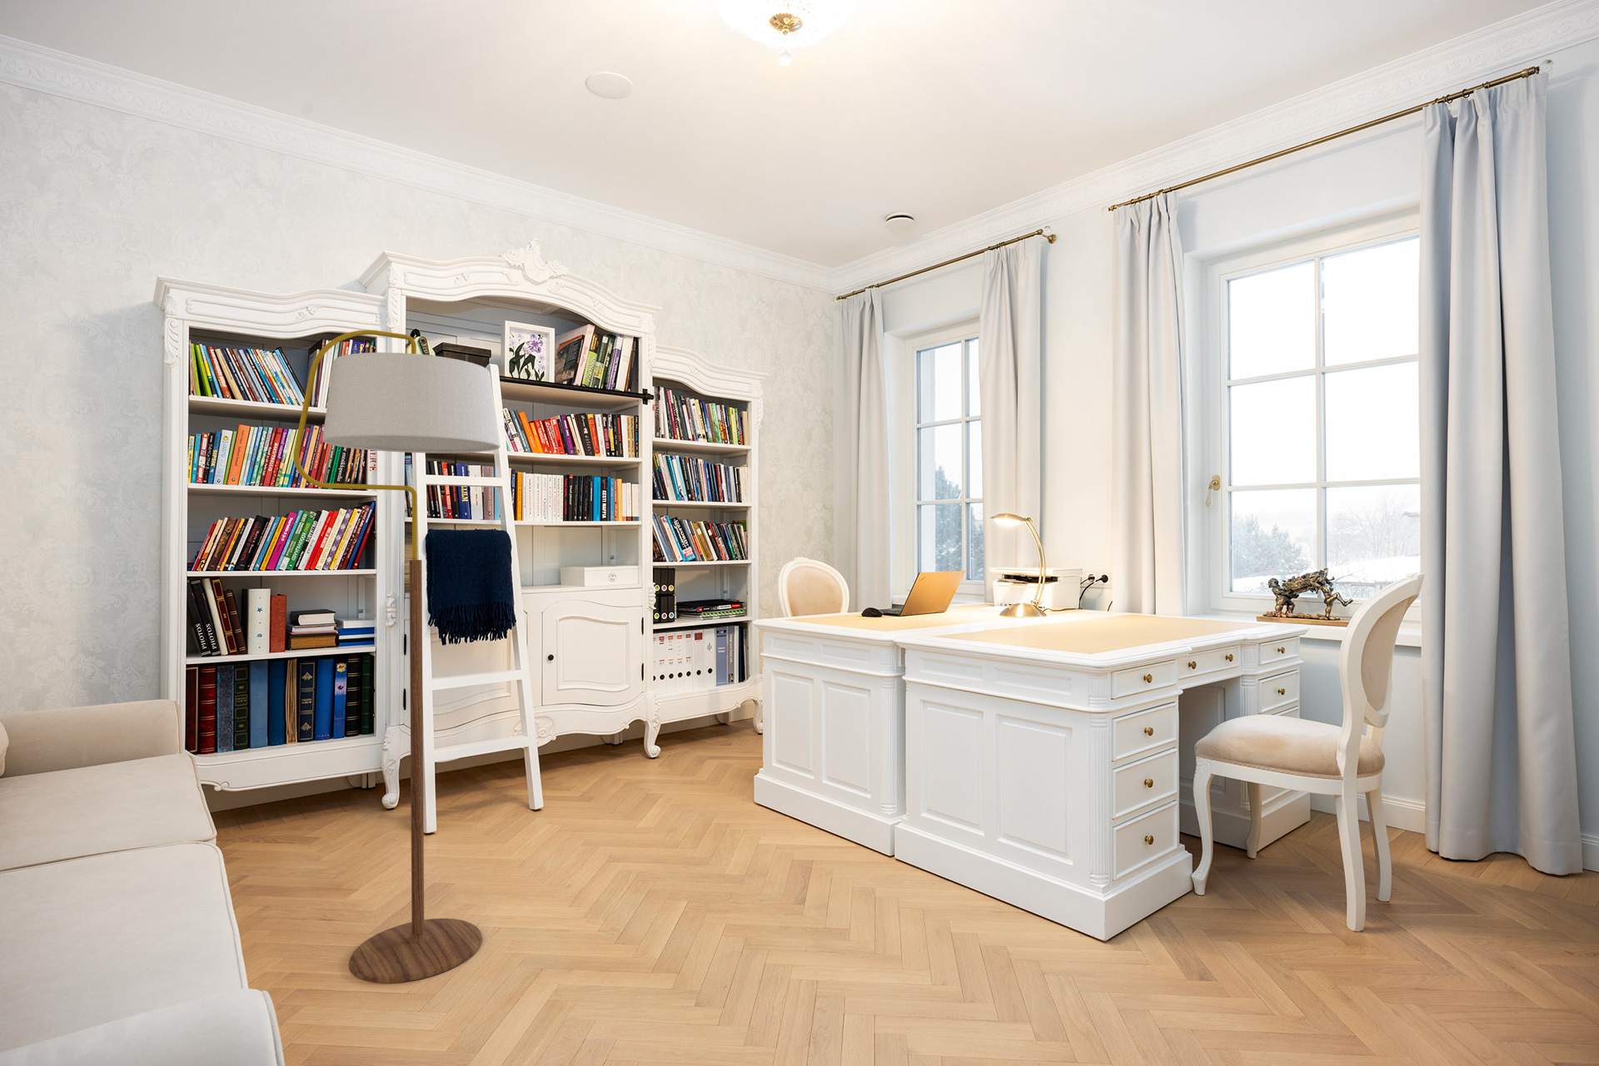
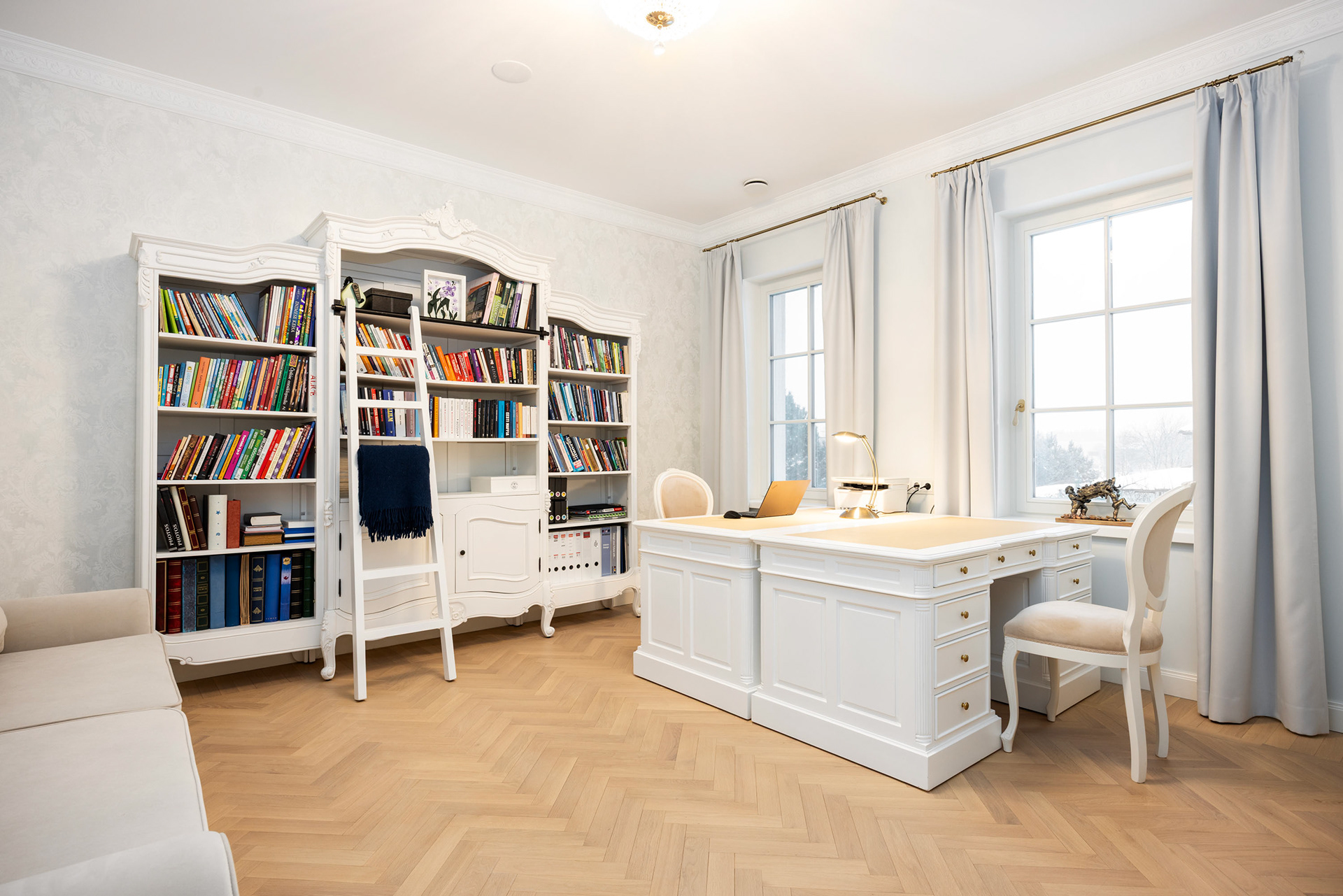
- floor lamp [293,330,500,984]
